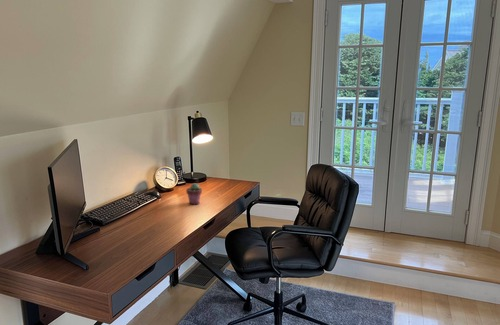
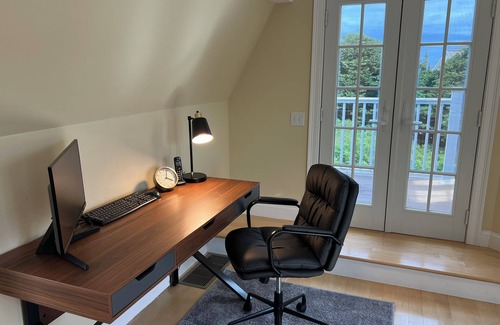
- potted succulent [185,182,203,205]
